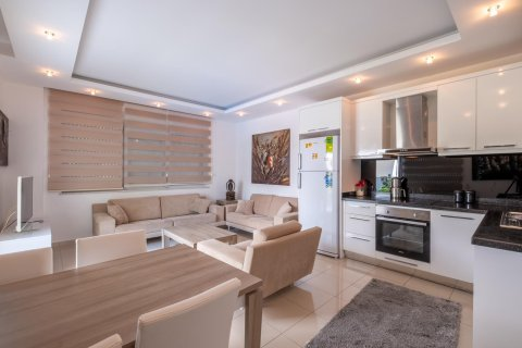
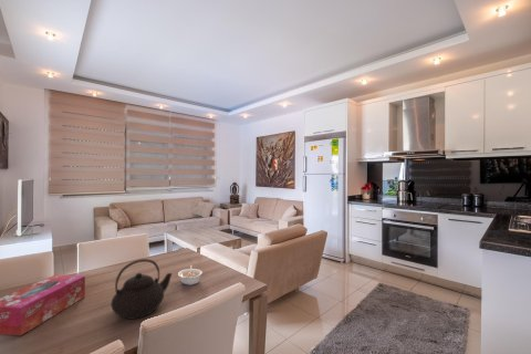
+ teapot [110,258,173,320]
+ legume [177,264,204,287]
+ tissue box [0,274,86,336]
